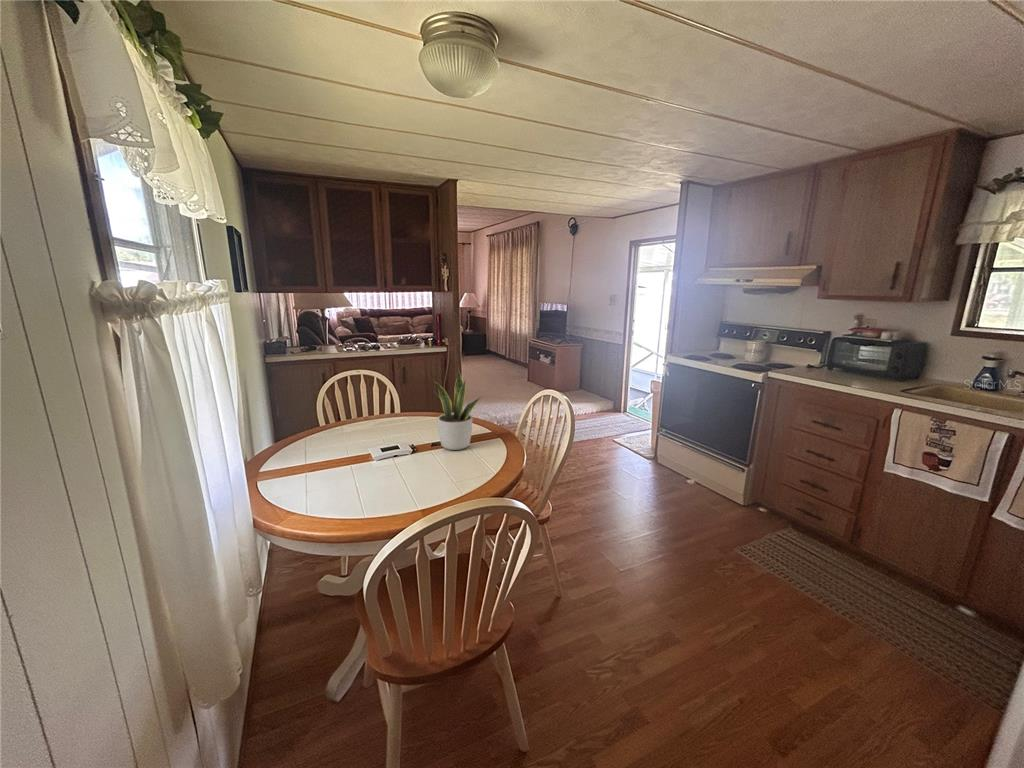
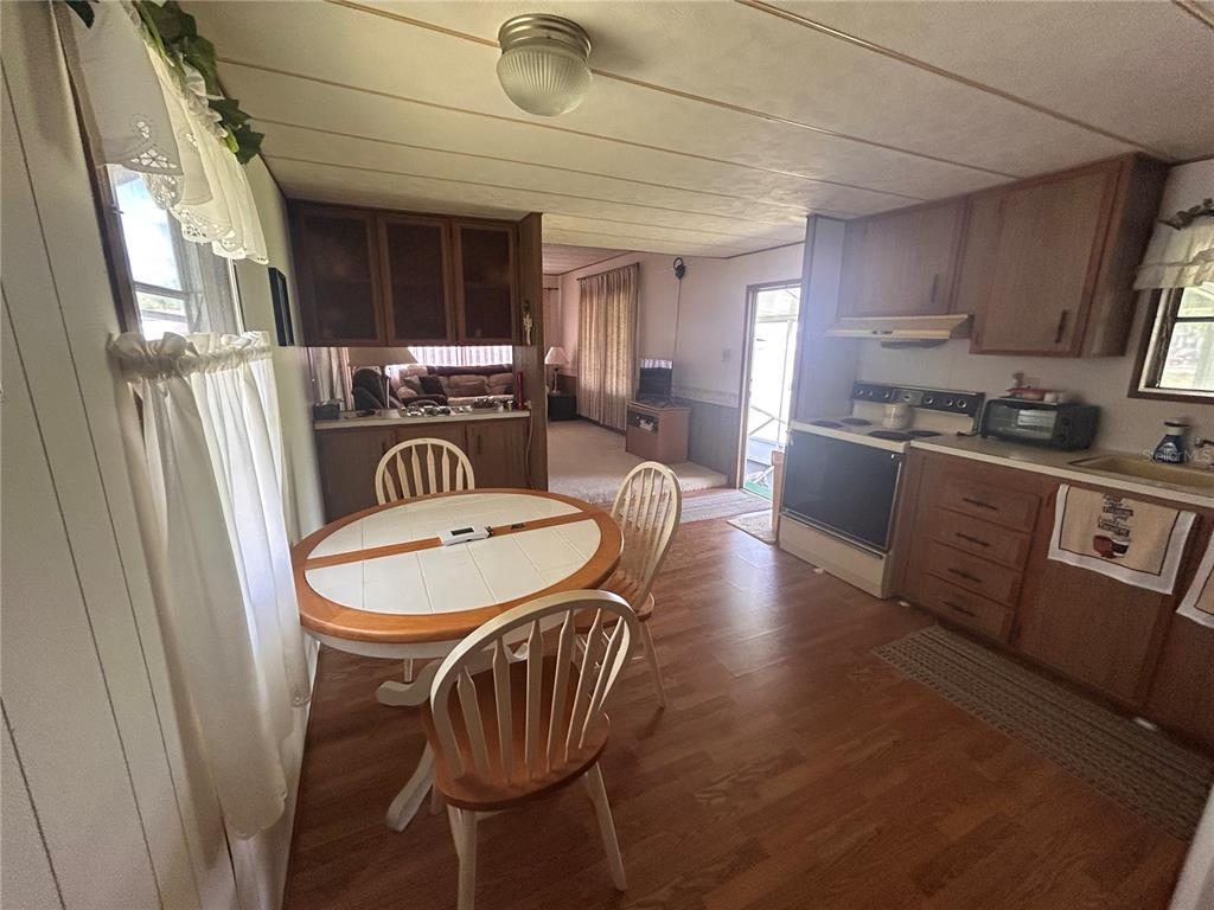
- potted plant [434,368,482,451]
